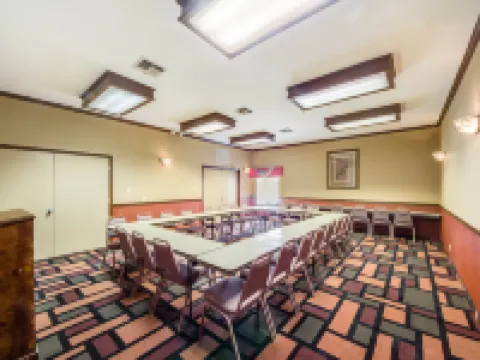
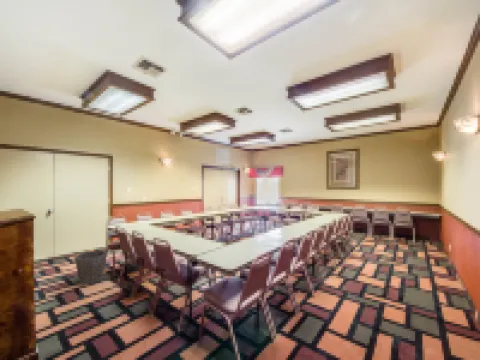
+ waste bin [74,249,108,286]
